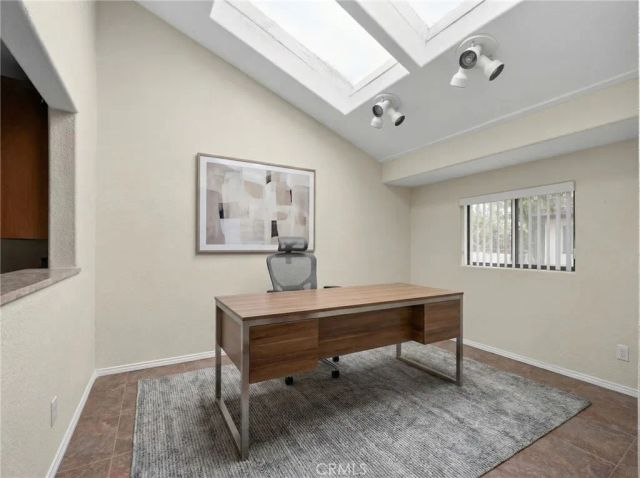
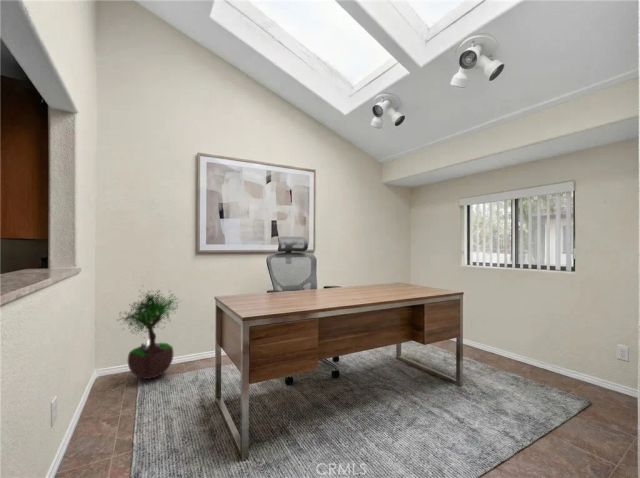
+ potted tree [115,284,182,380]
